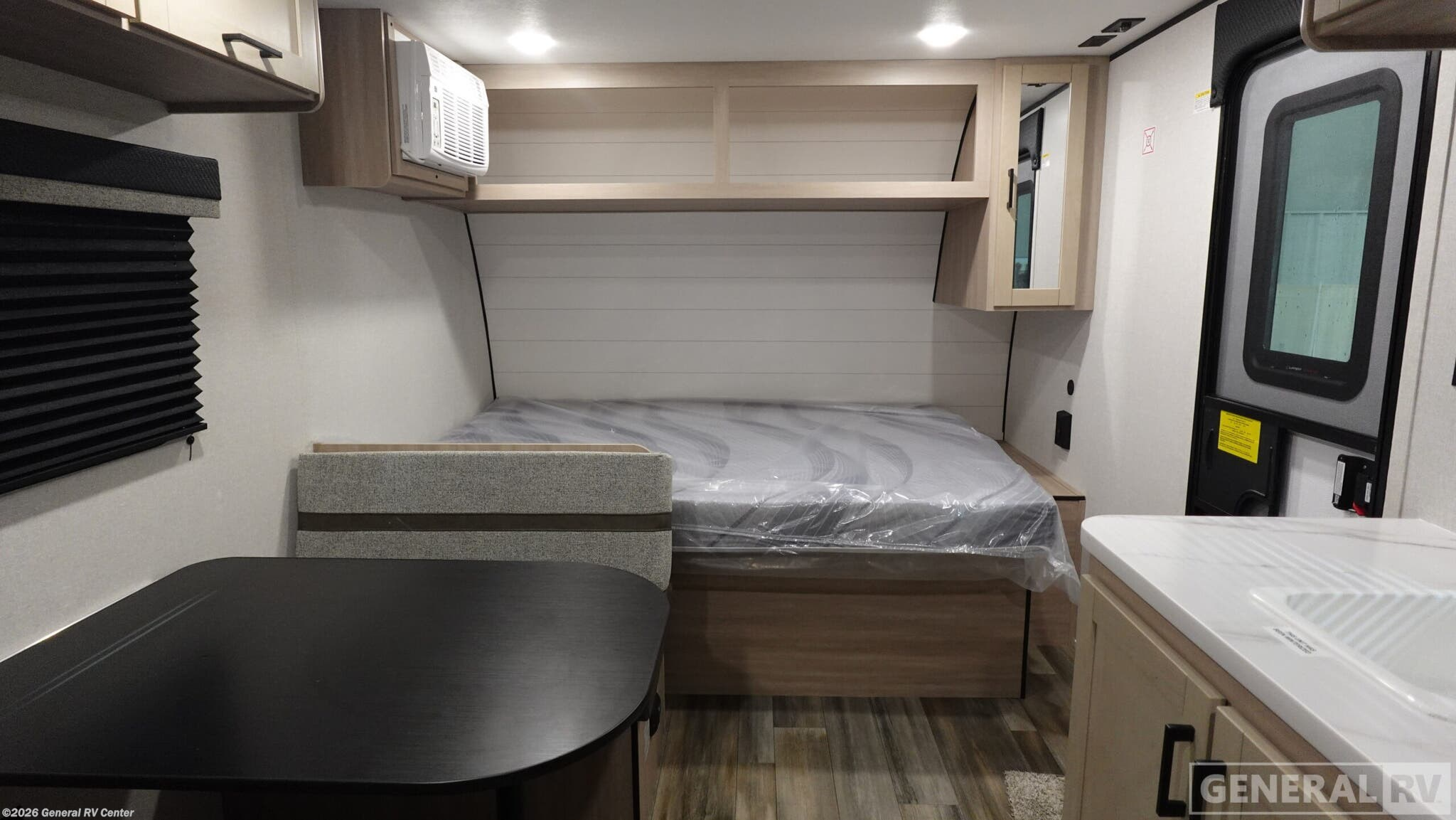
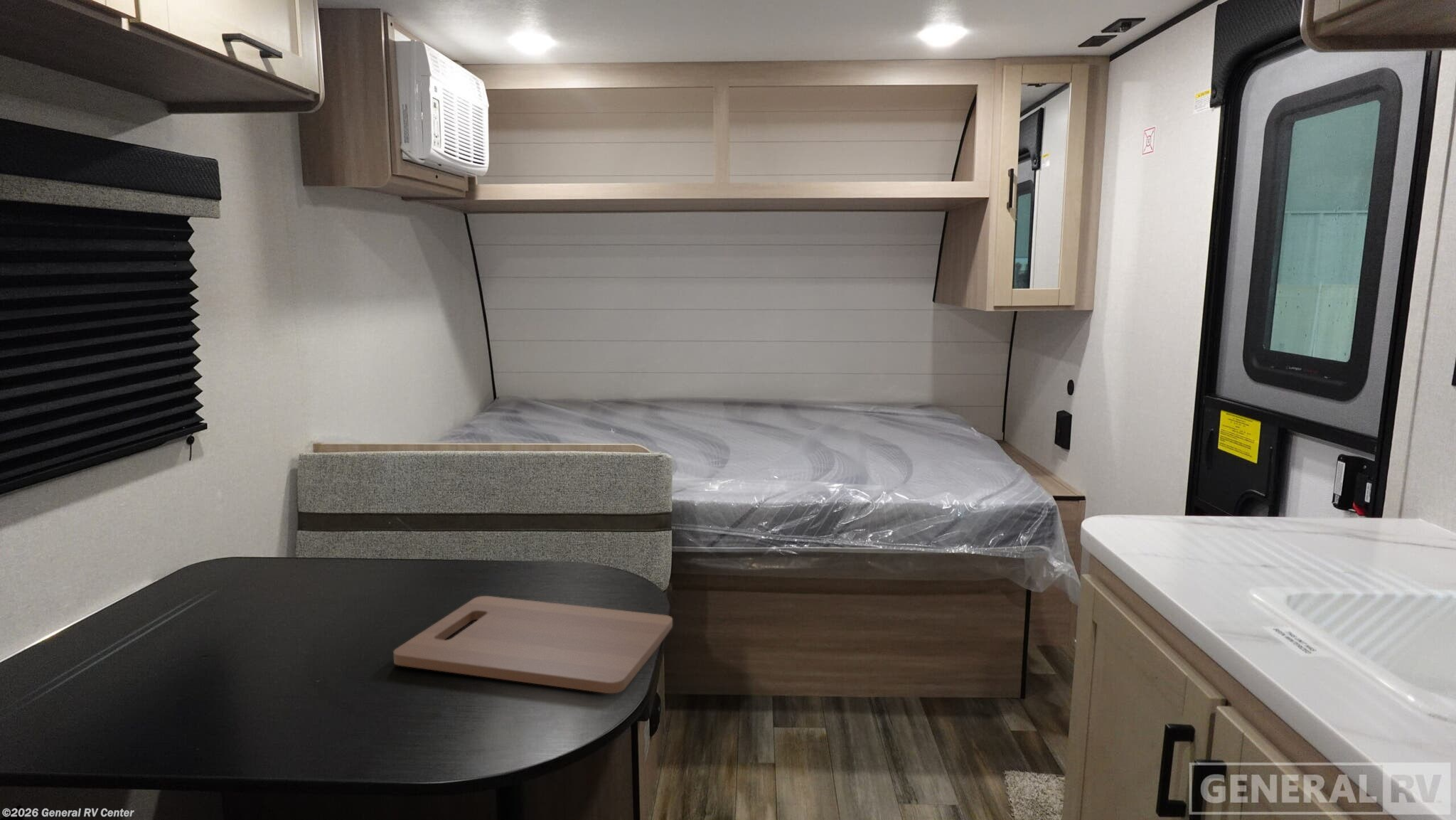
+ cutting board [392,595,673,694]
